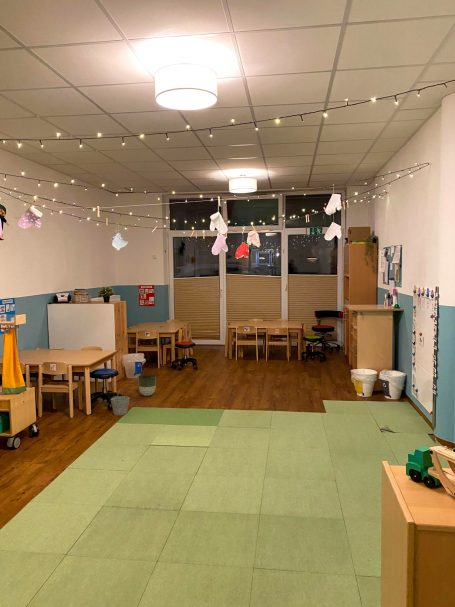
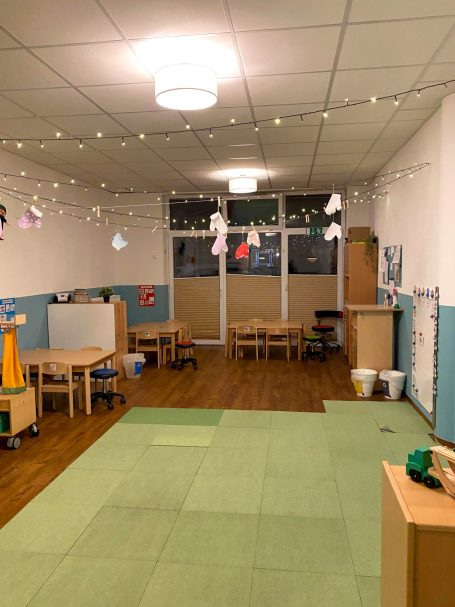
- planter [137,373,157,397]
- bucket [110,388,130,416]
